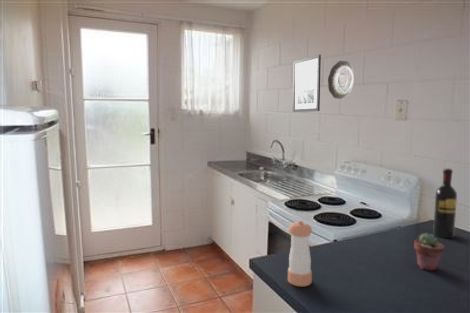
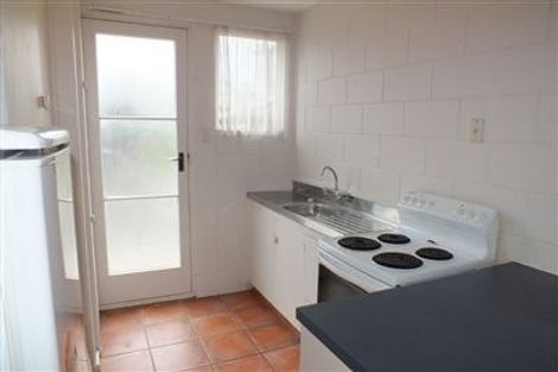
- decorative plate [327,60,355,100]
- potted succulent [413,232,446,271]
- wall art [292,54,322,113]
- pepper shaker [287,220,313,287]
- wine bottle [432,167,458,239]
